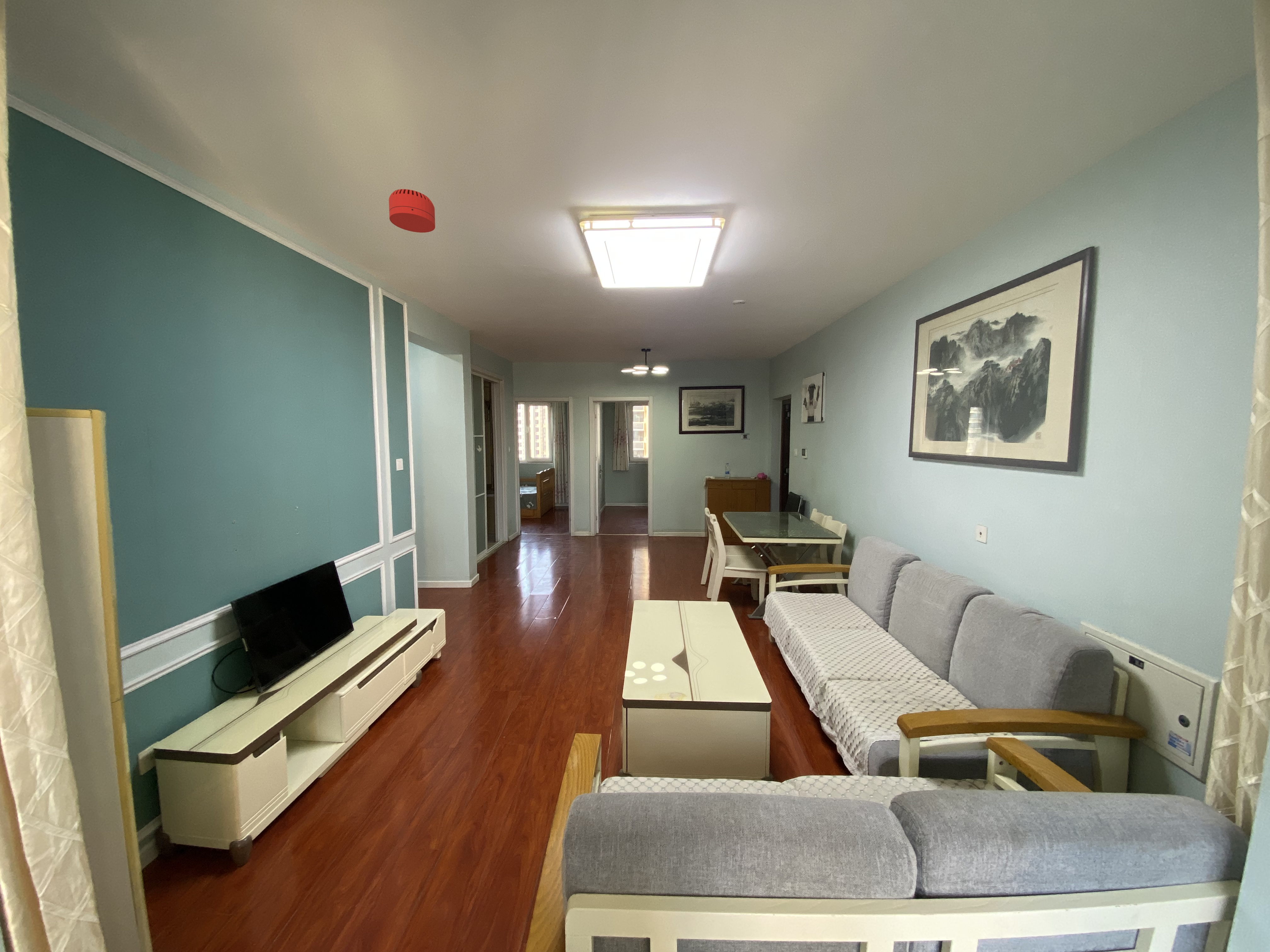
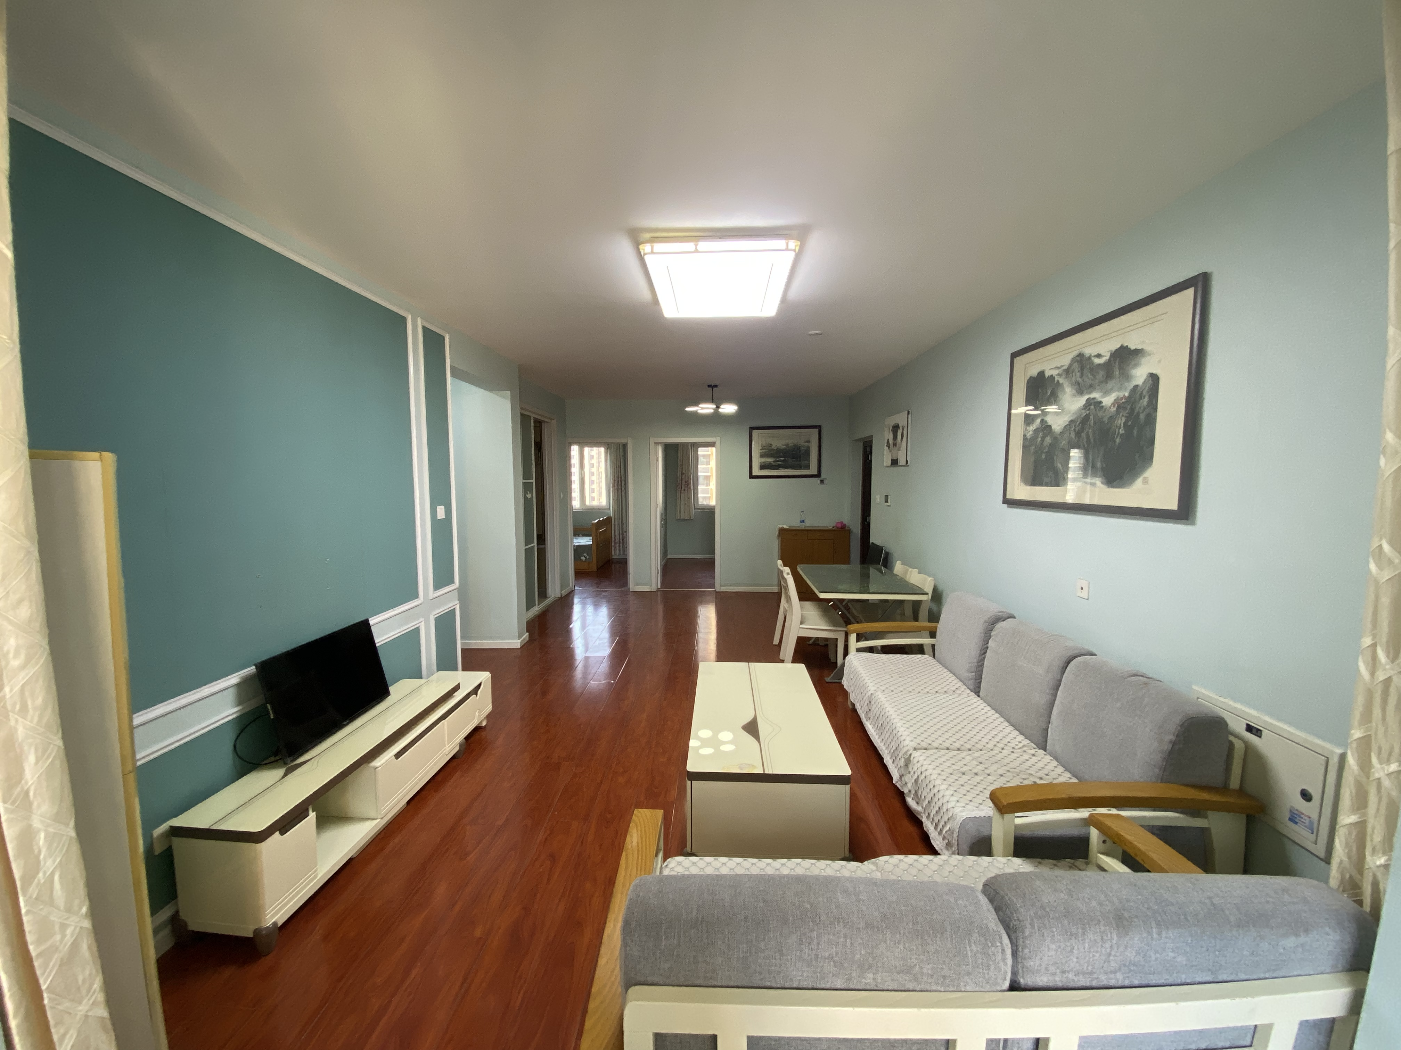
- smoke detector [388,189,436,233]
